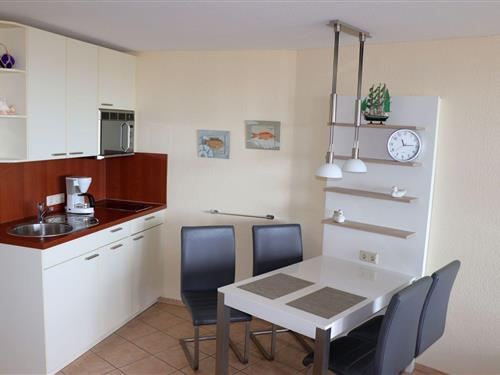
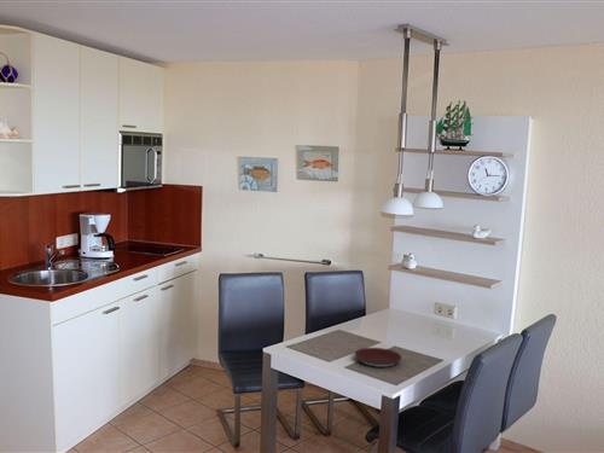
+ plate [353,347,402,368]
